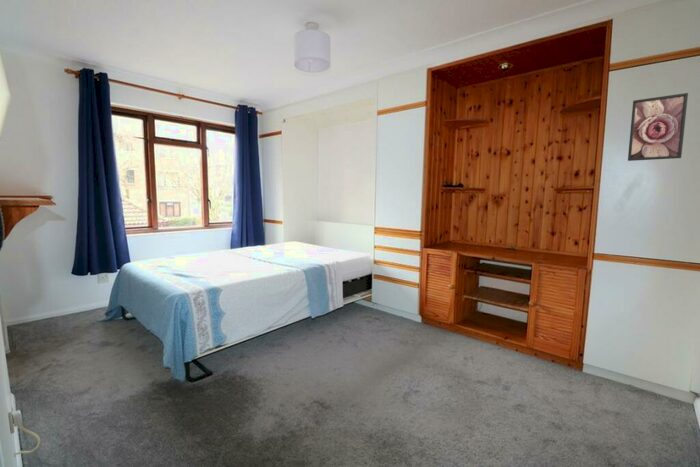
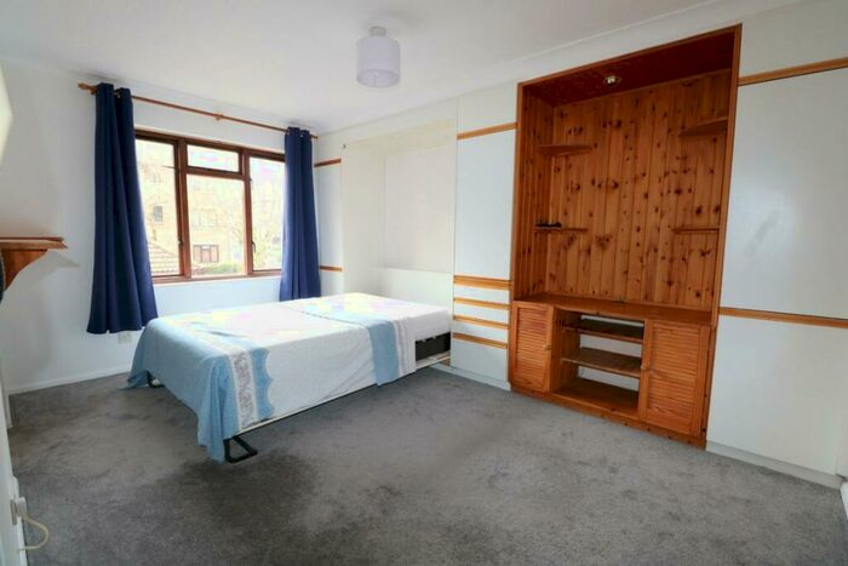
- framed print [627,92,689,162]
